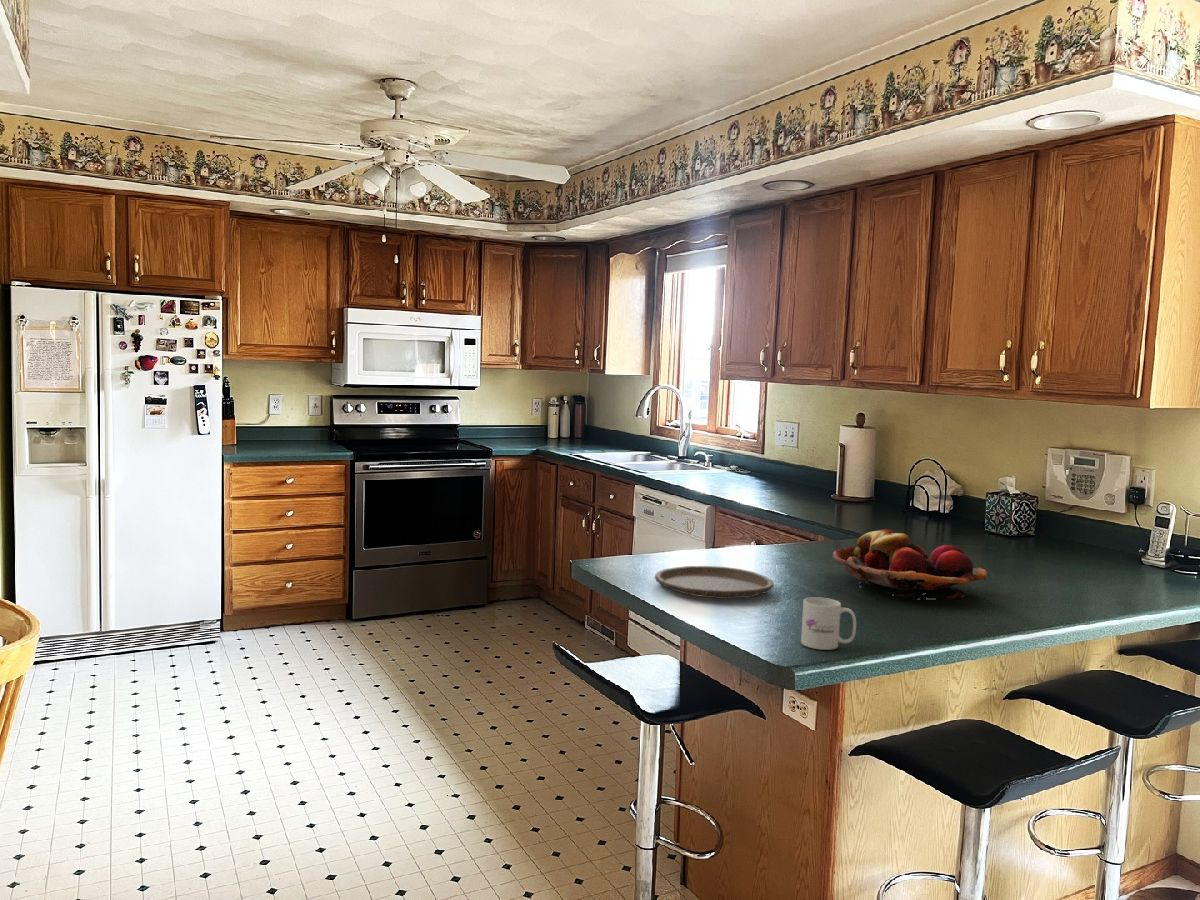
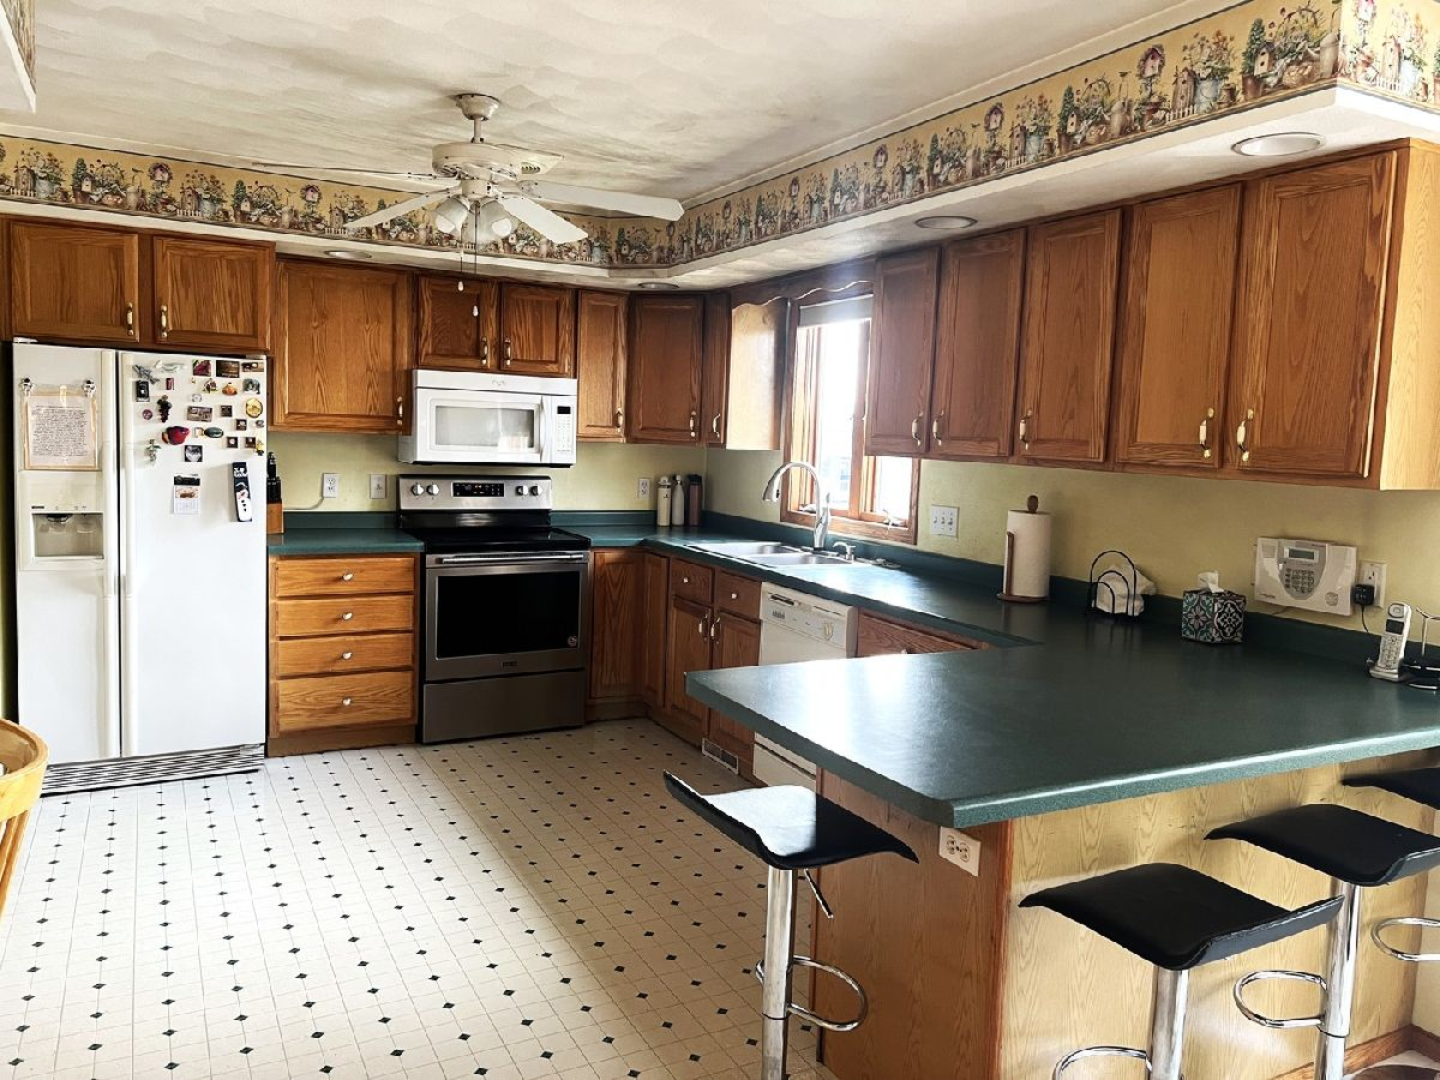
- fruit basket [832,529,988,600]
- plate [654,565,775,600]
- mug [800,596,857,651]
